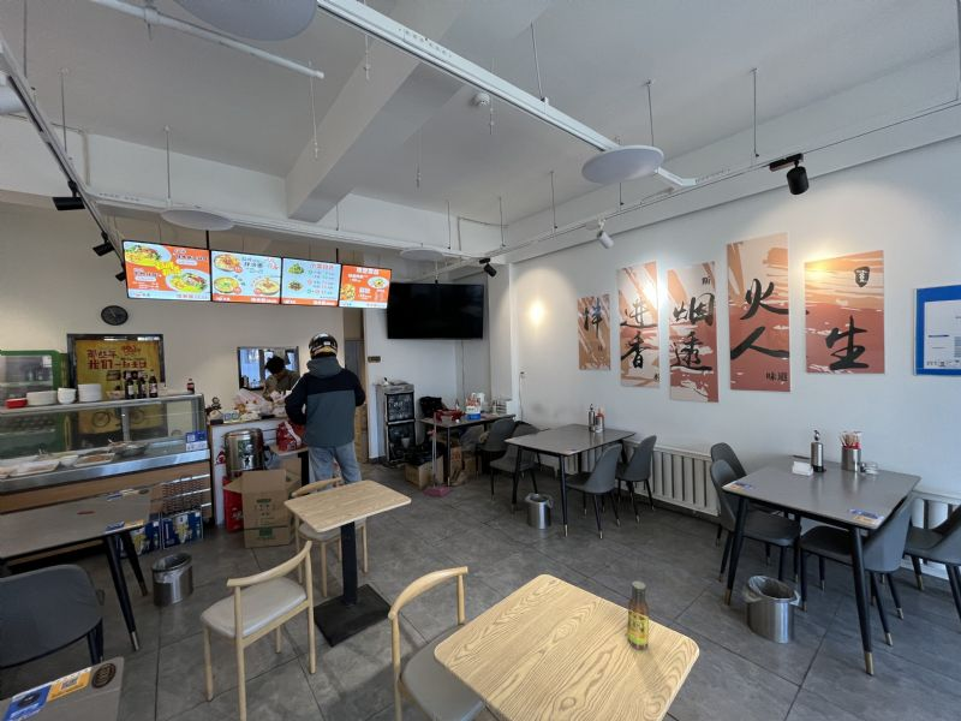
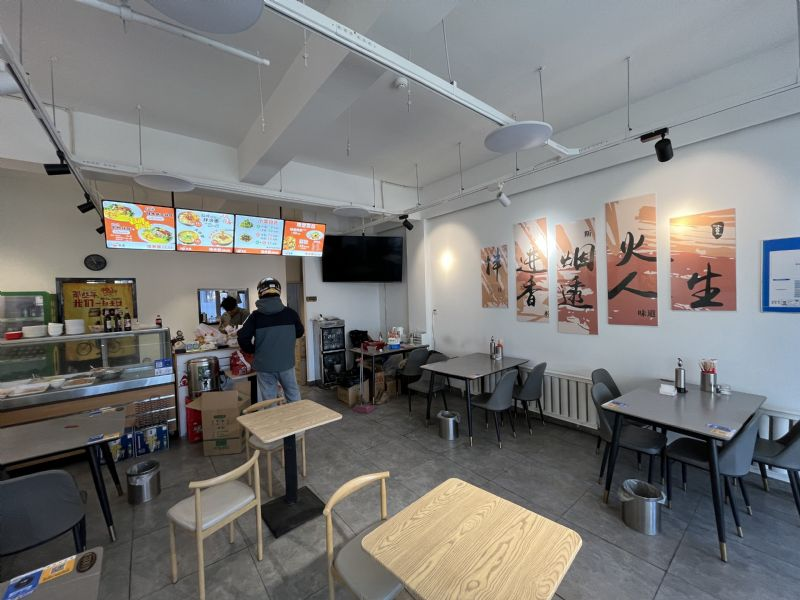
- sauce bottle [627,580,650,651]
